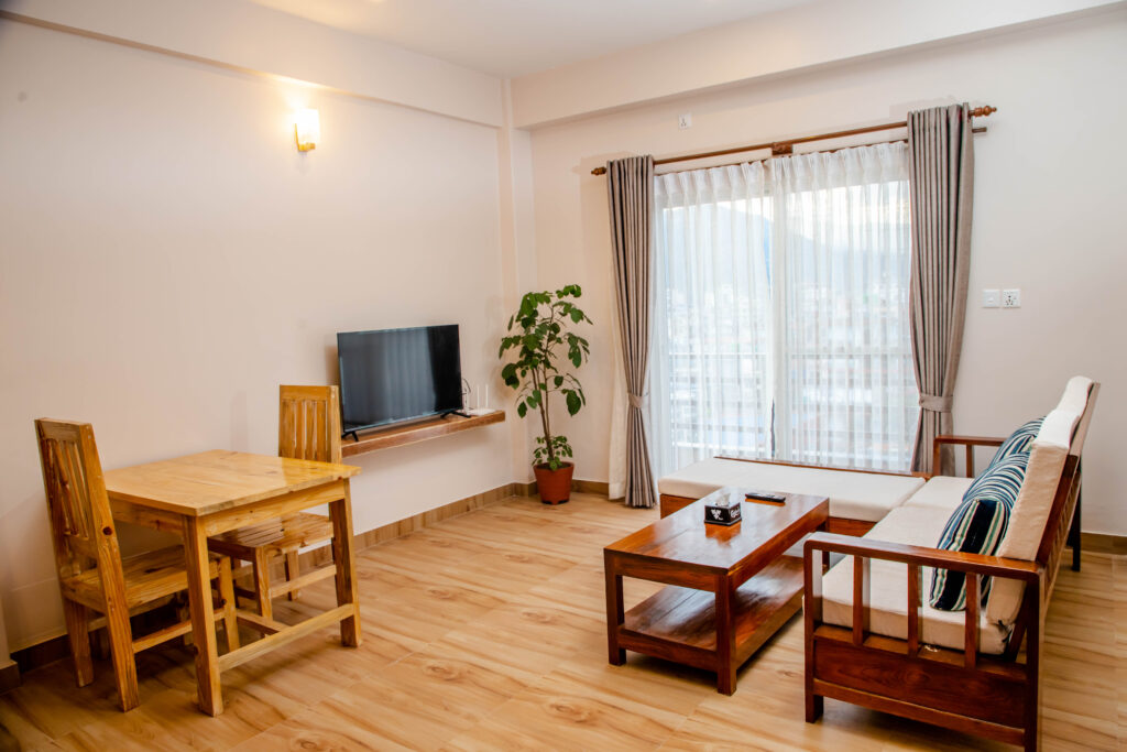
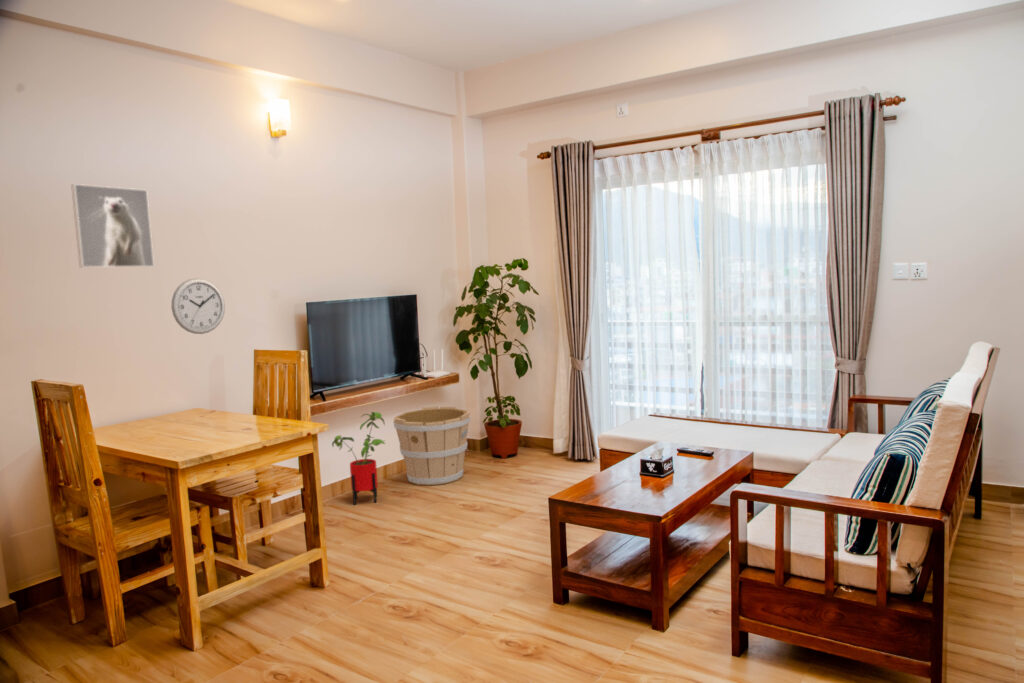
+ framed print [70,183,155,269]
+ house plant [331,411,386,506]
+ wooden bucket [392,405,472,487]
+ wall clock [170,277,226,335]
